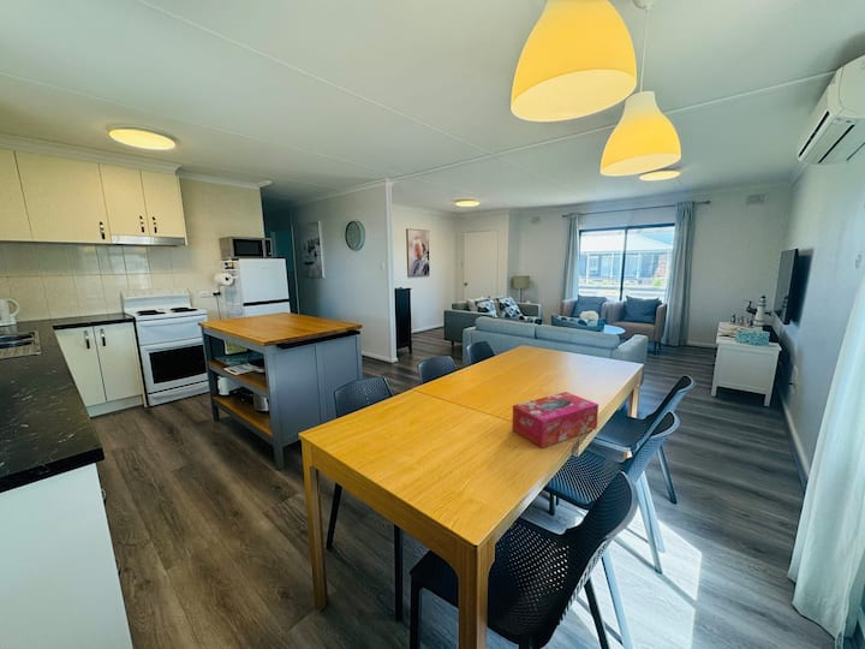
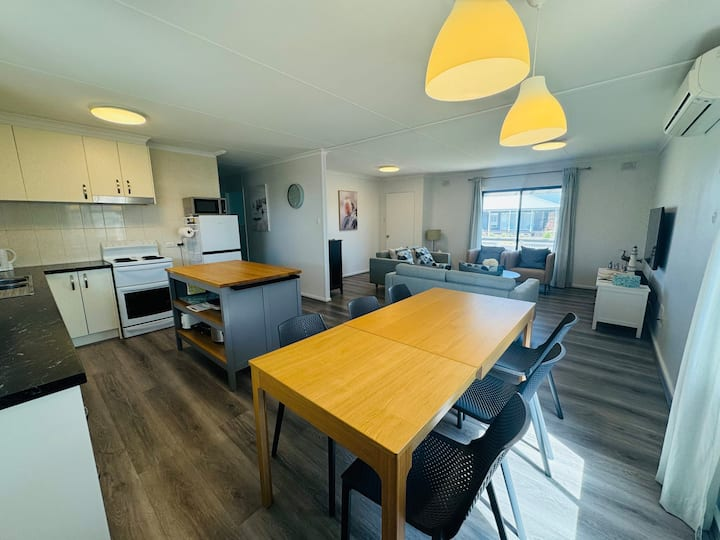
- tissue box [511,391,599,449]
